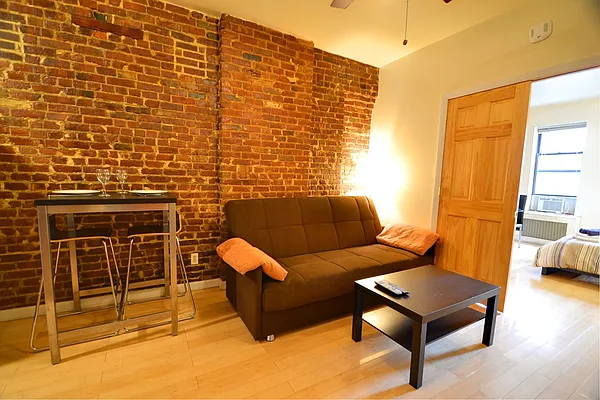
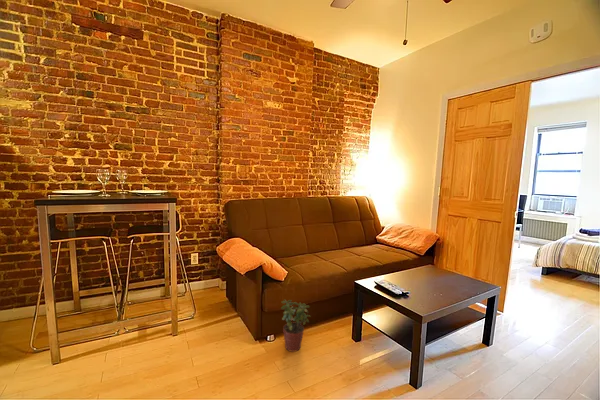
+ potted plant [280,299,312,353]
